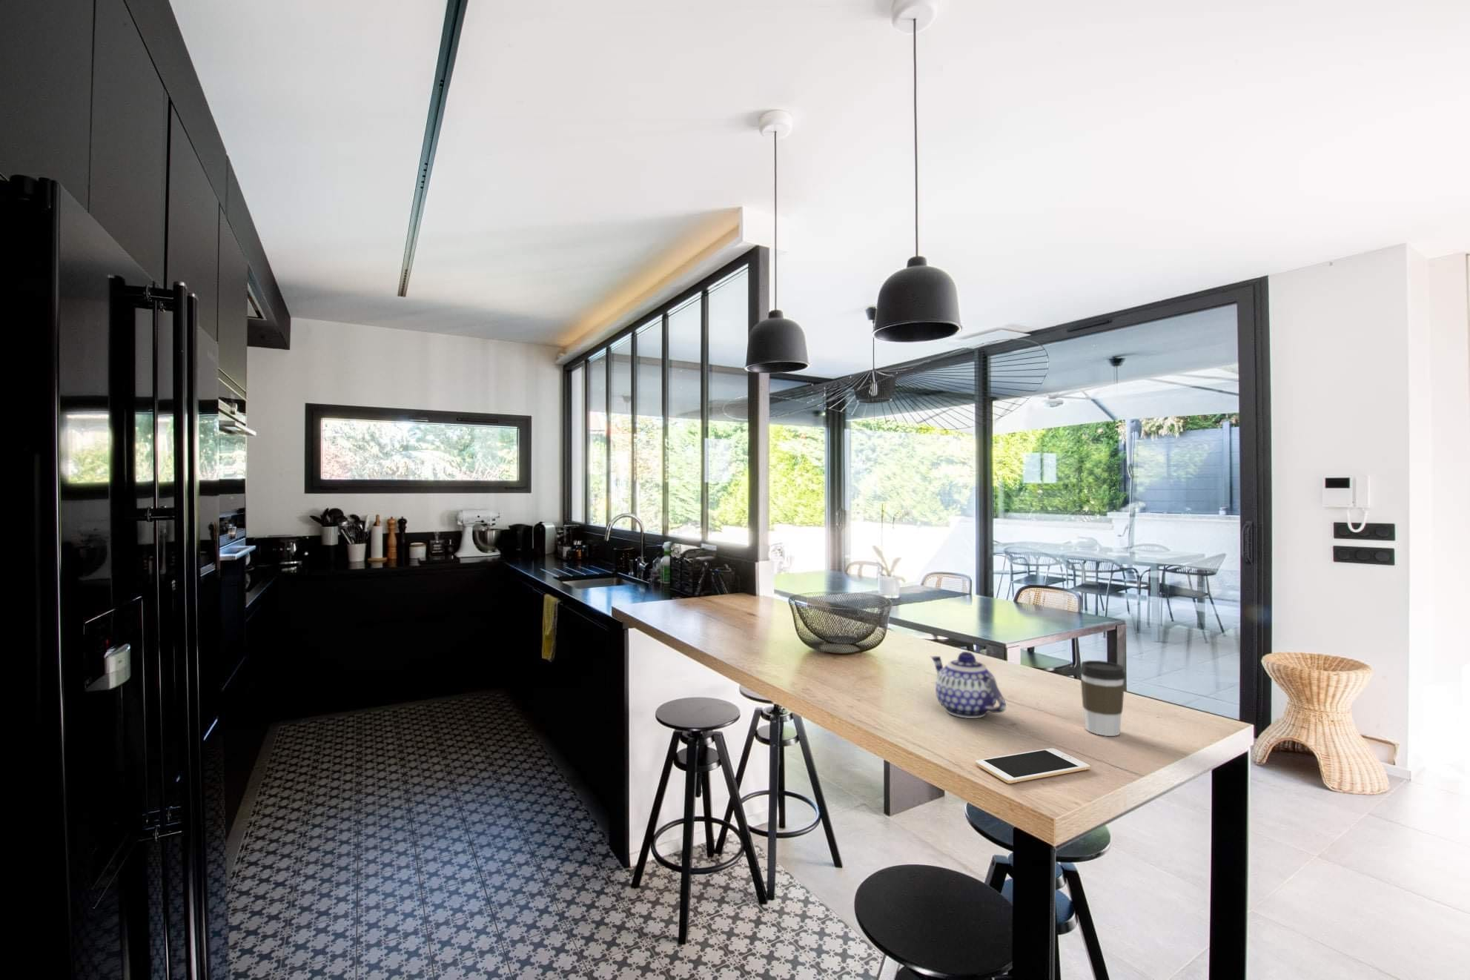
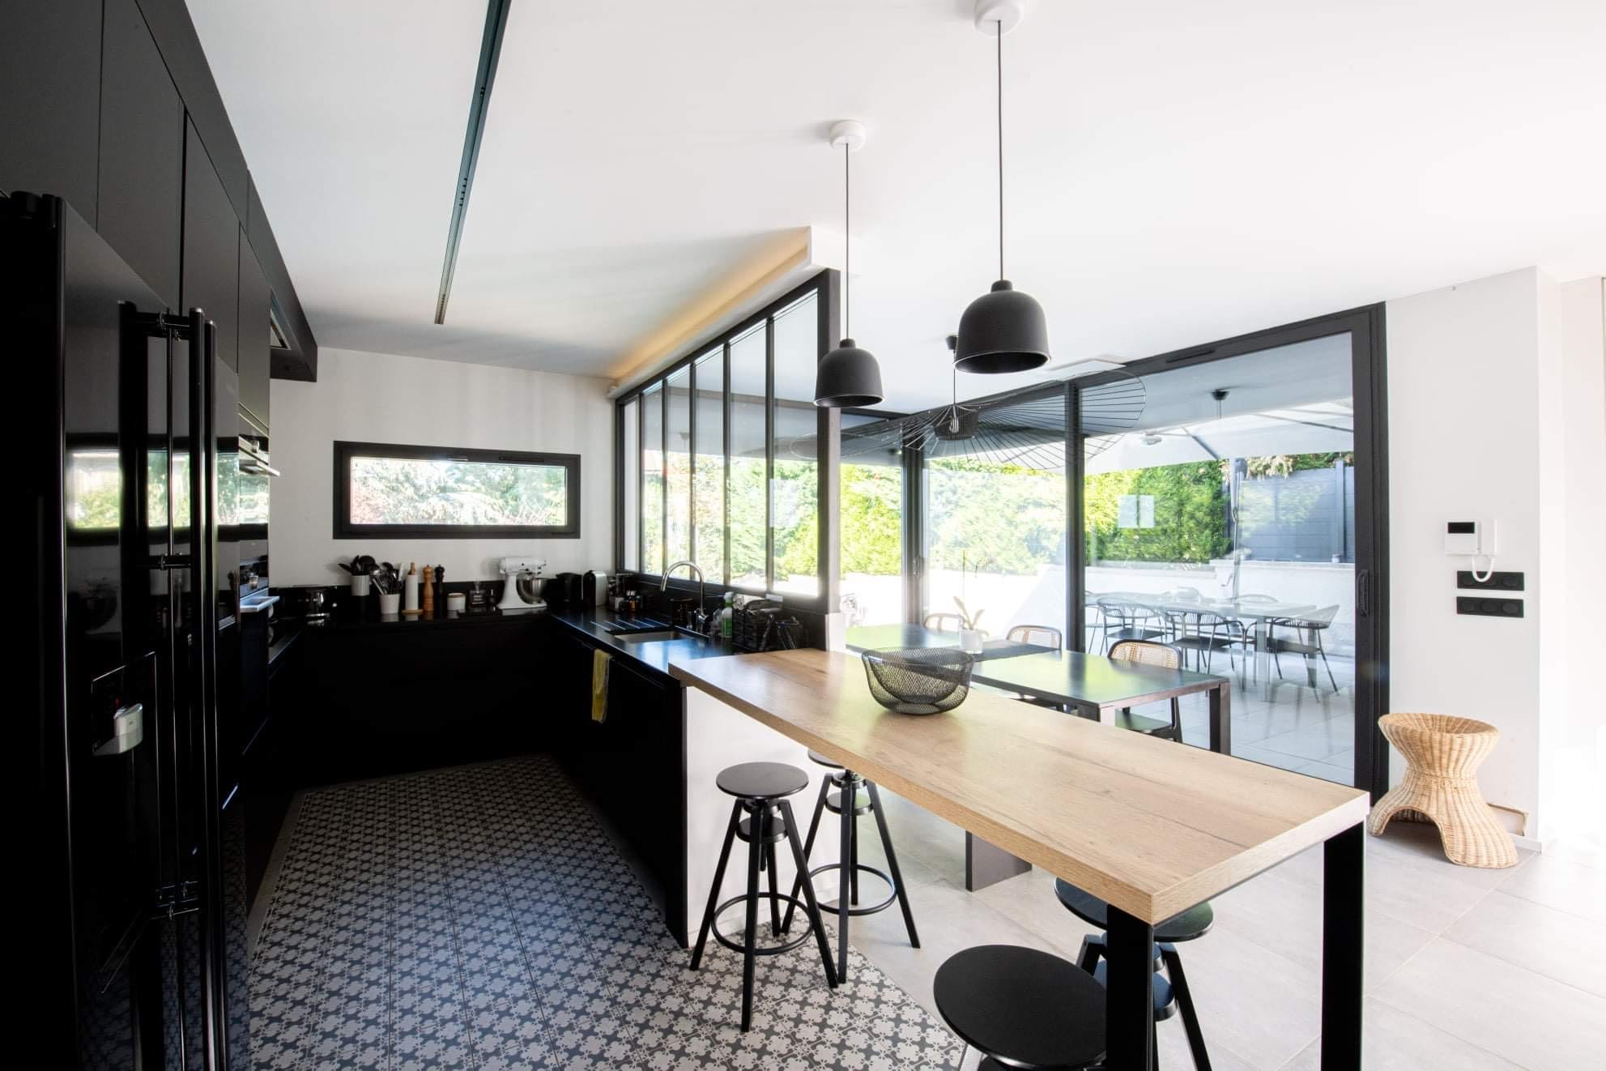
- teapot [931,651,1006,719]
- coffee cup [1078,660,1127,737]
- cell phone [975,747,1092,784]
